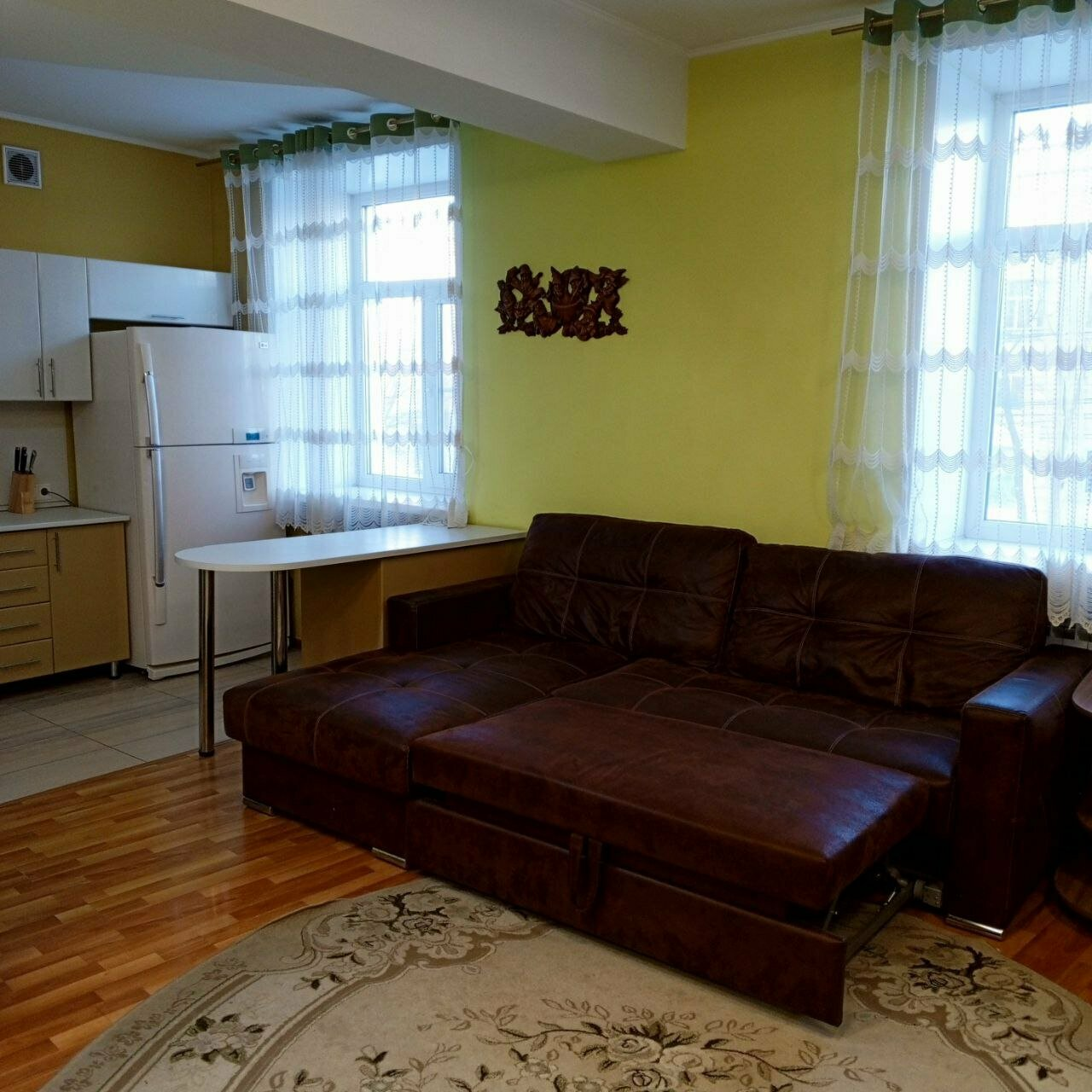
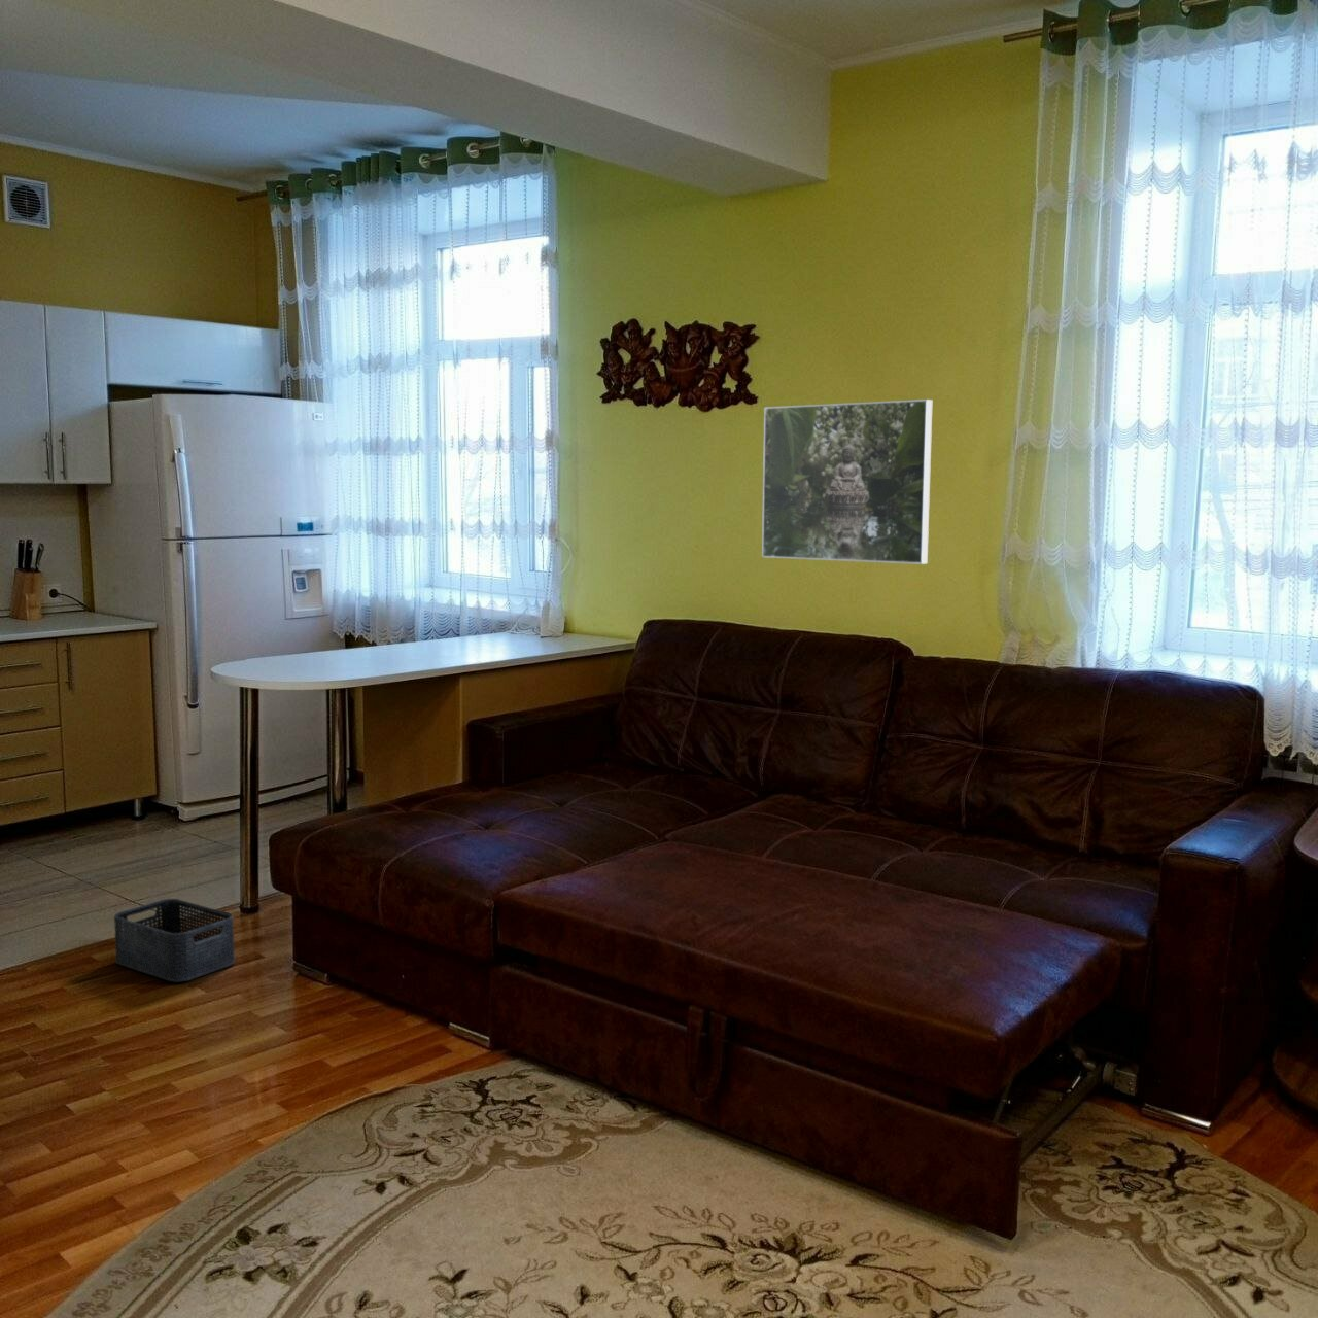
+ storage bin [113,898,235,984]
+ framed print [760,398,933,565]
